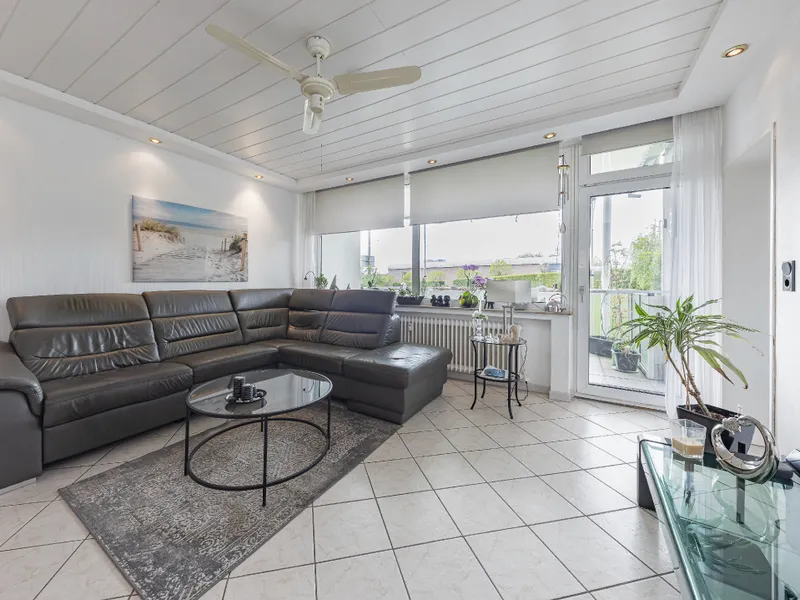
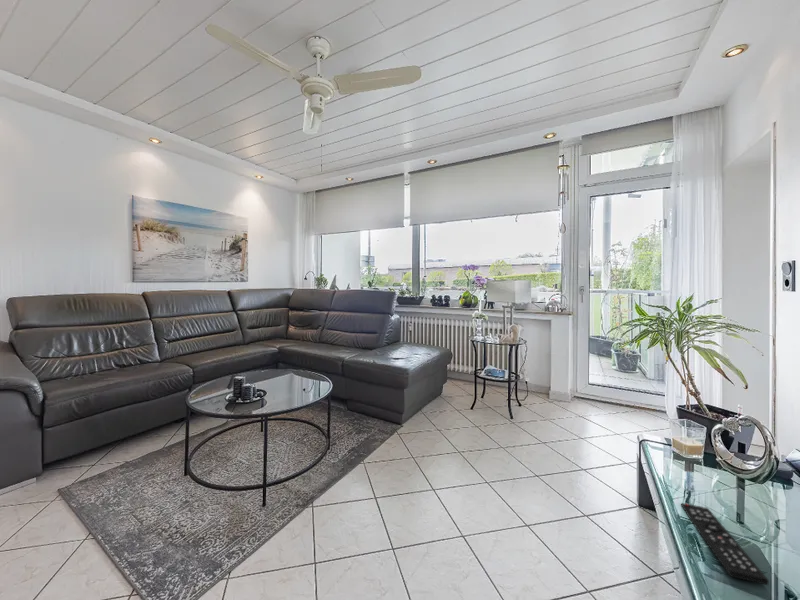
+ remote control [680,502,769,586]
